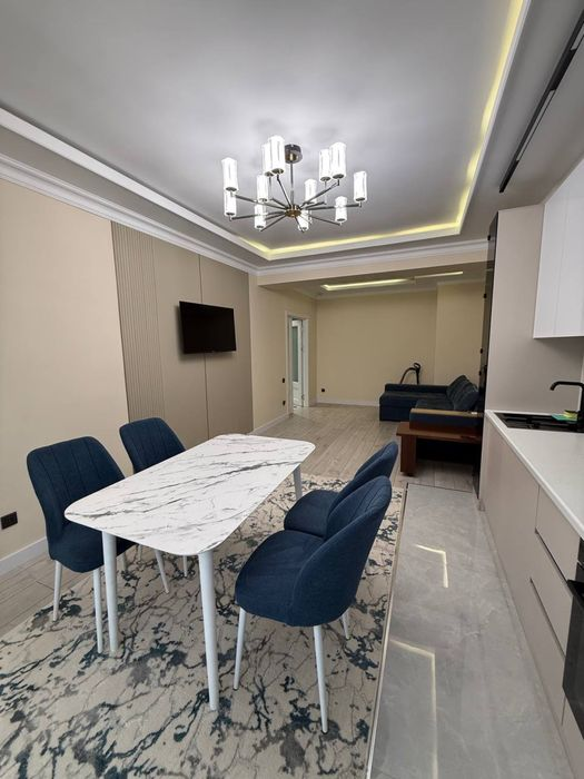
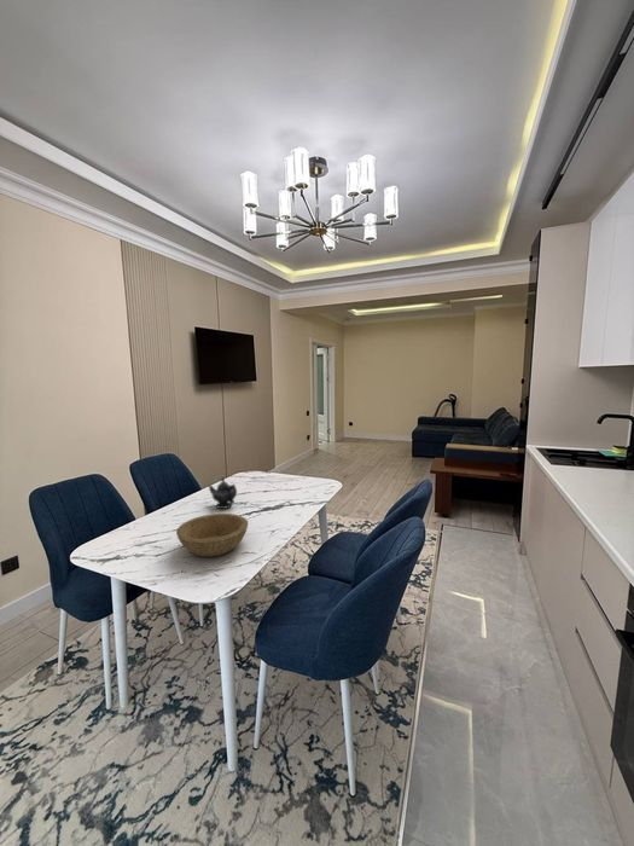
+ bowl [175,512,250,558]
+ teapot [208,476,238,510]
